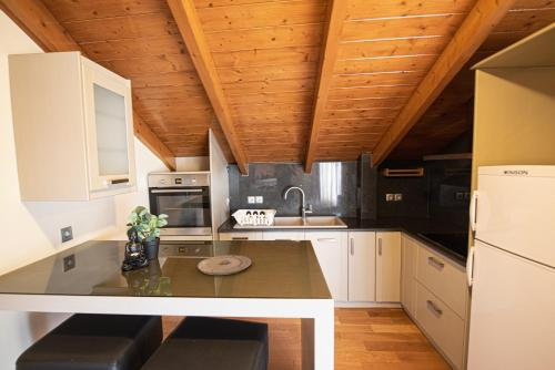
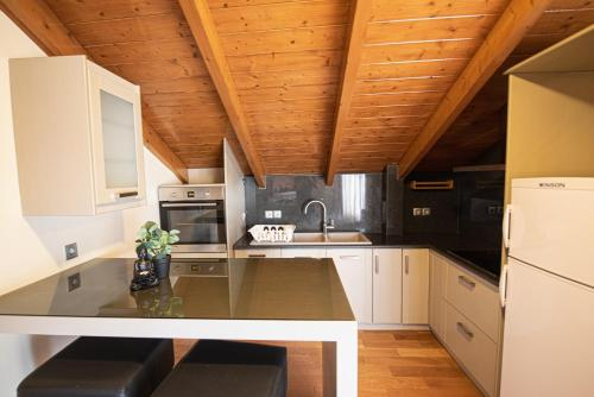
- plate [196,254,252,276]
